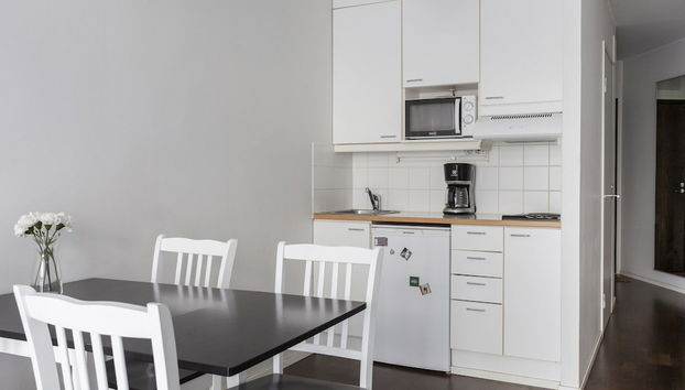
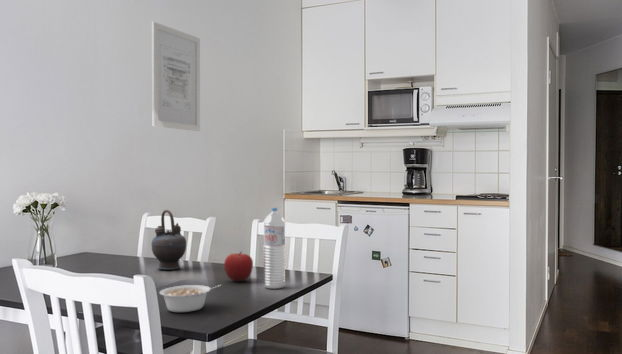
+ wall art [151,21,201,132]
+ fruit [223,250,254,282]
+ legume [158,284,221,313]
+ teapot [150,209,187,271]
+ water bottle [263,207,286,290]
